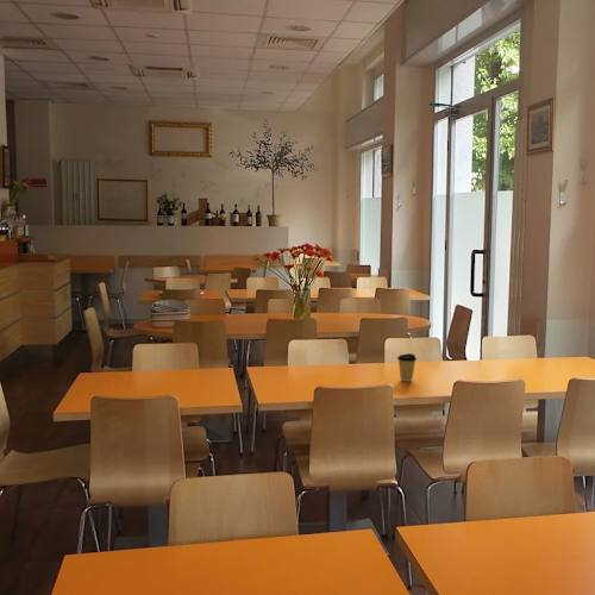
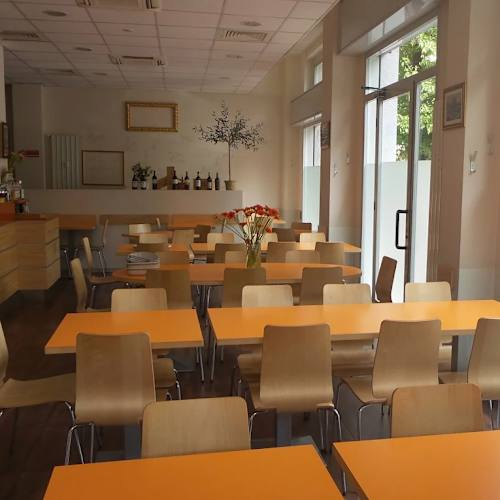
- coffee cup [396,352,418,382]
